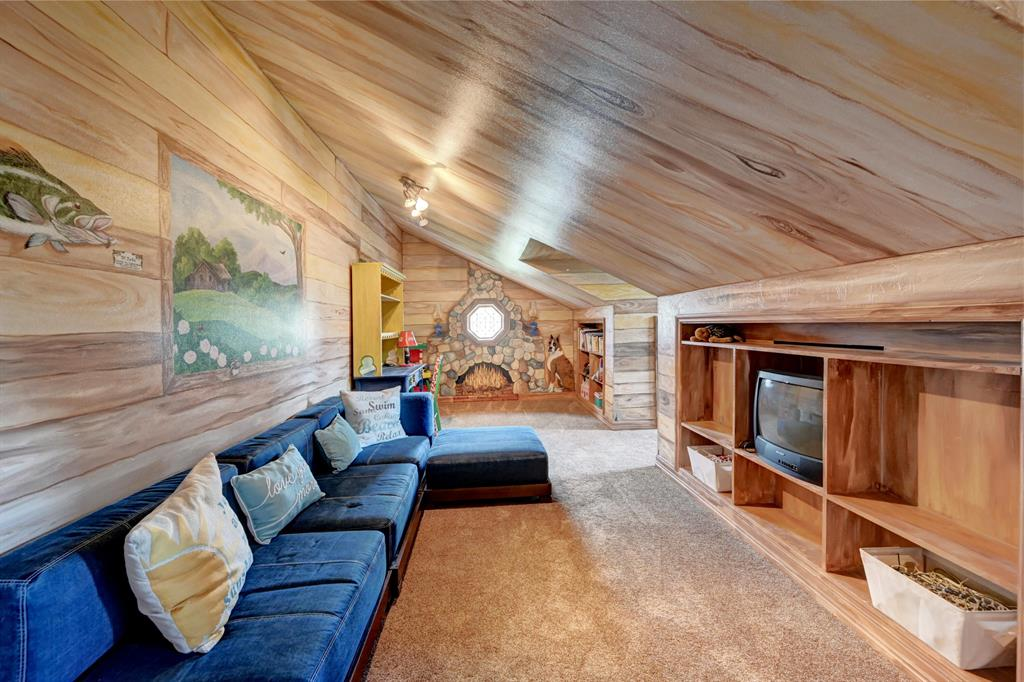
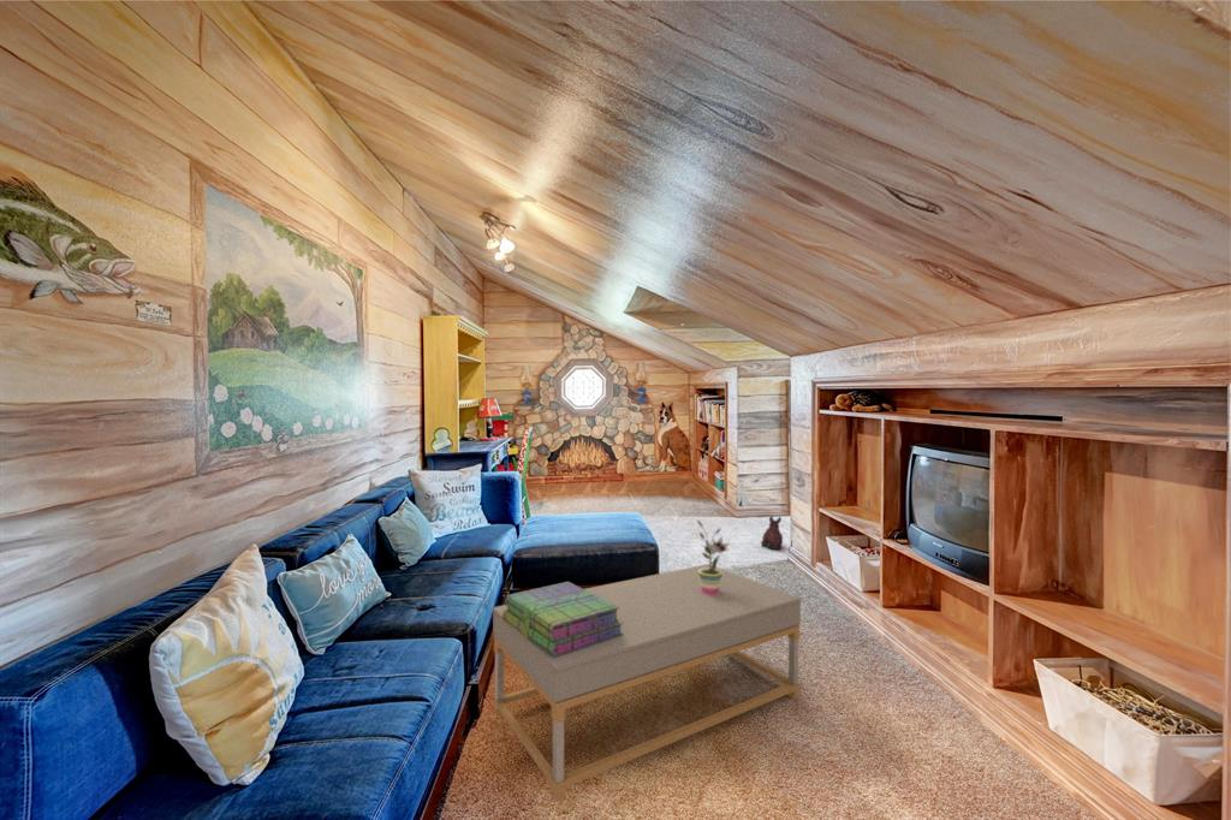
+ stack of books [502,581,624,656]
+ coffee table [492,563,802,803]
+ plush toy [760,515,784,551]
+ potted plant [696,518,731,595]
